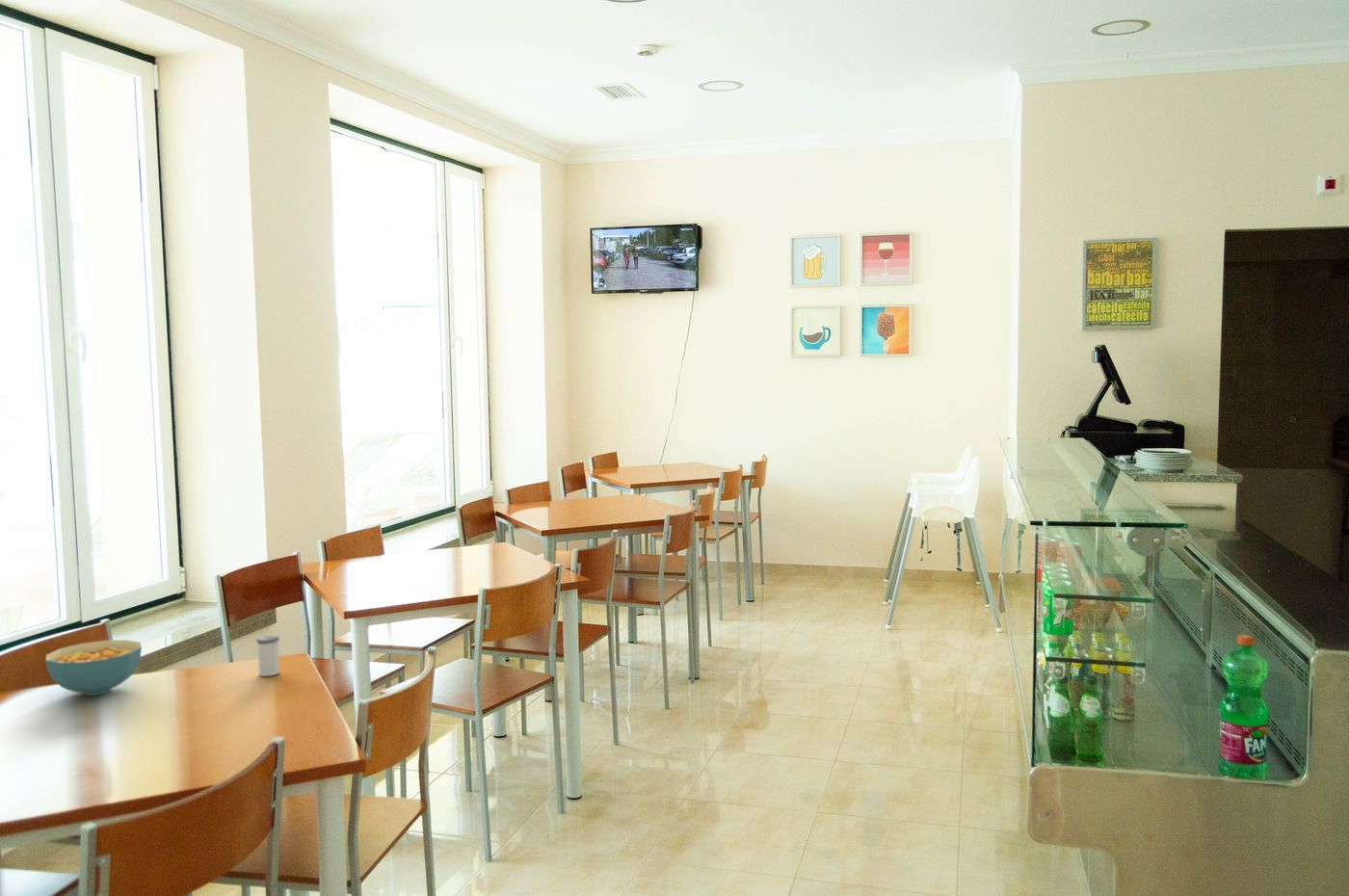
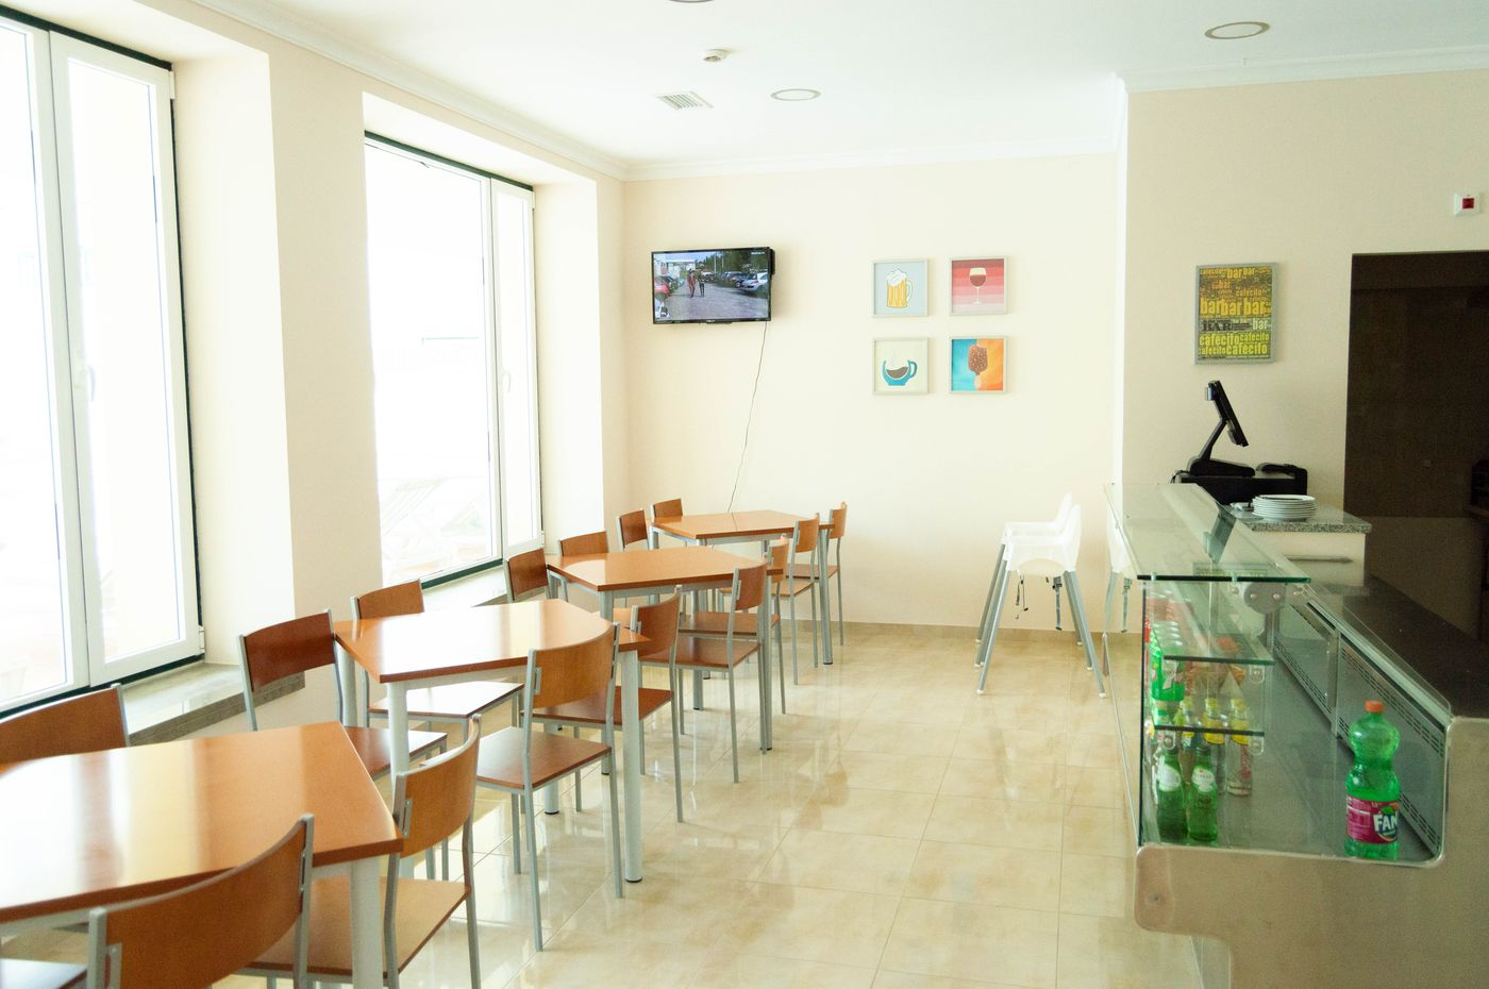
- cereal bowl [44,639,143,697]
- salt shaker [255,634,280,677]
